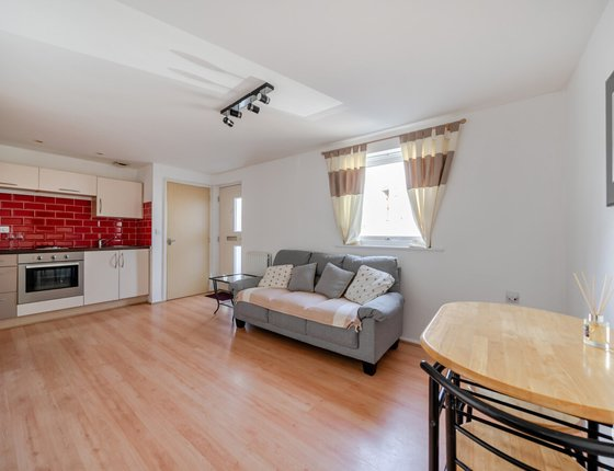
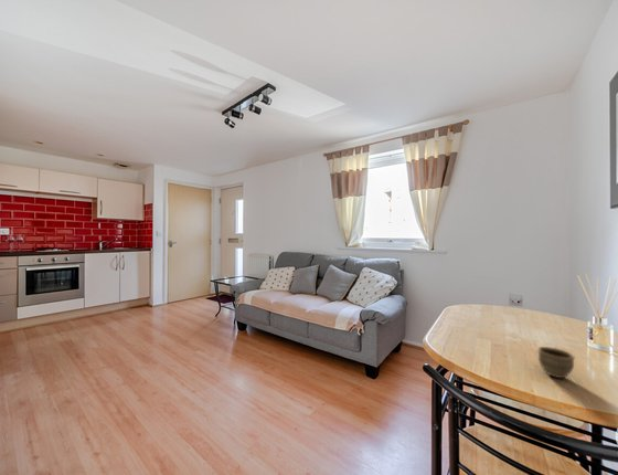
+ cup [536,346,576,379]
